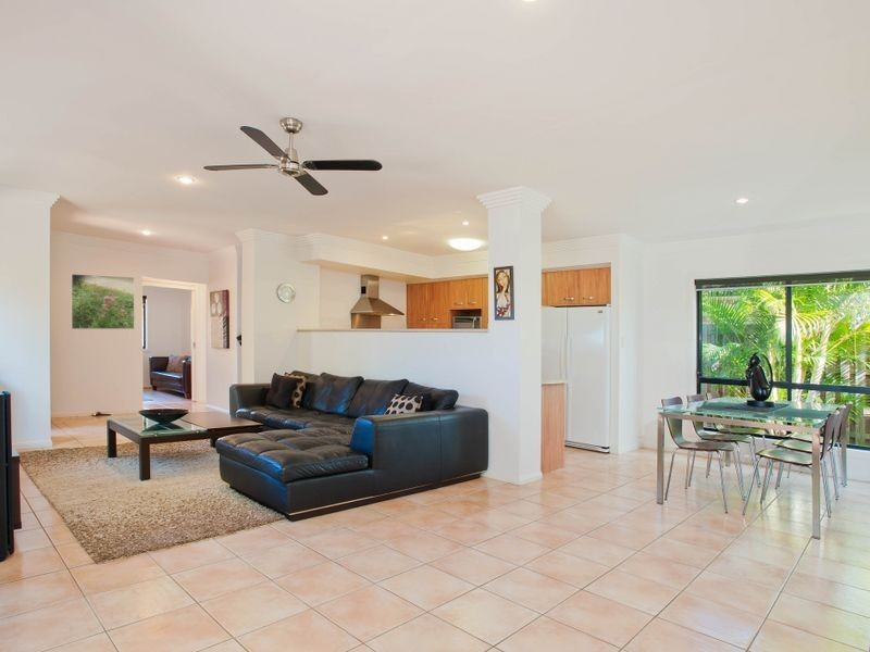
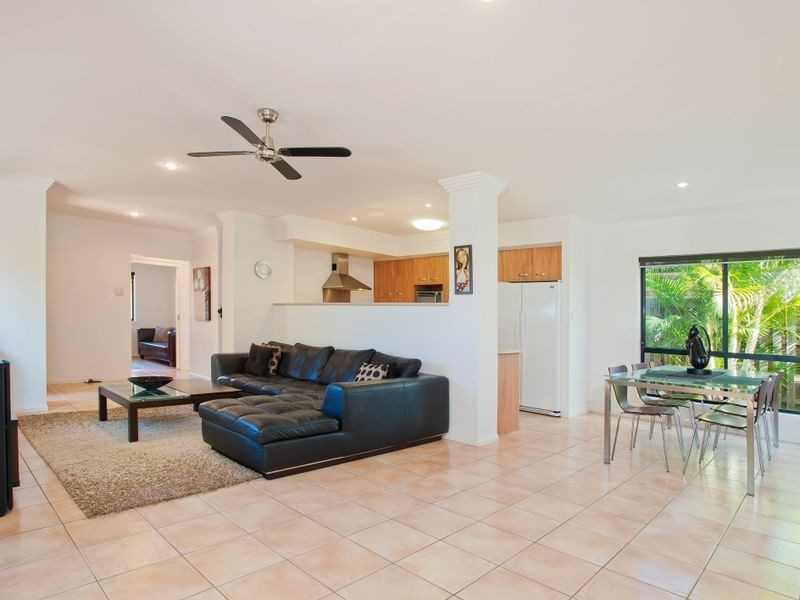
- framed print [71,273,135,330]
